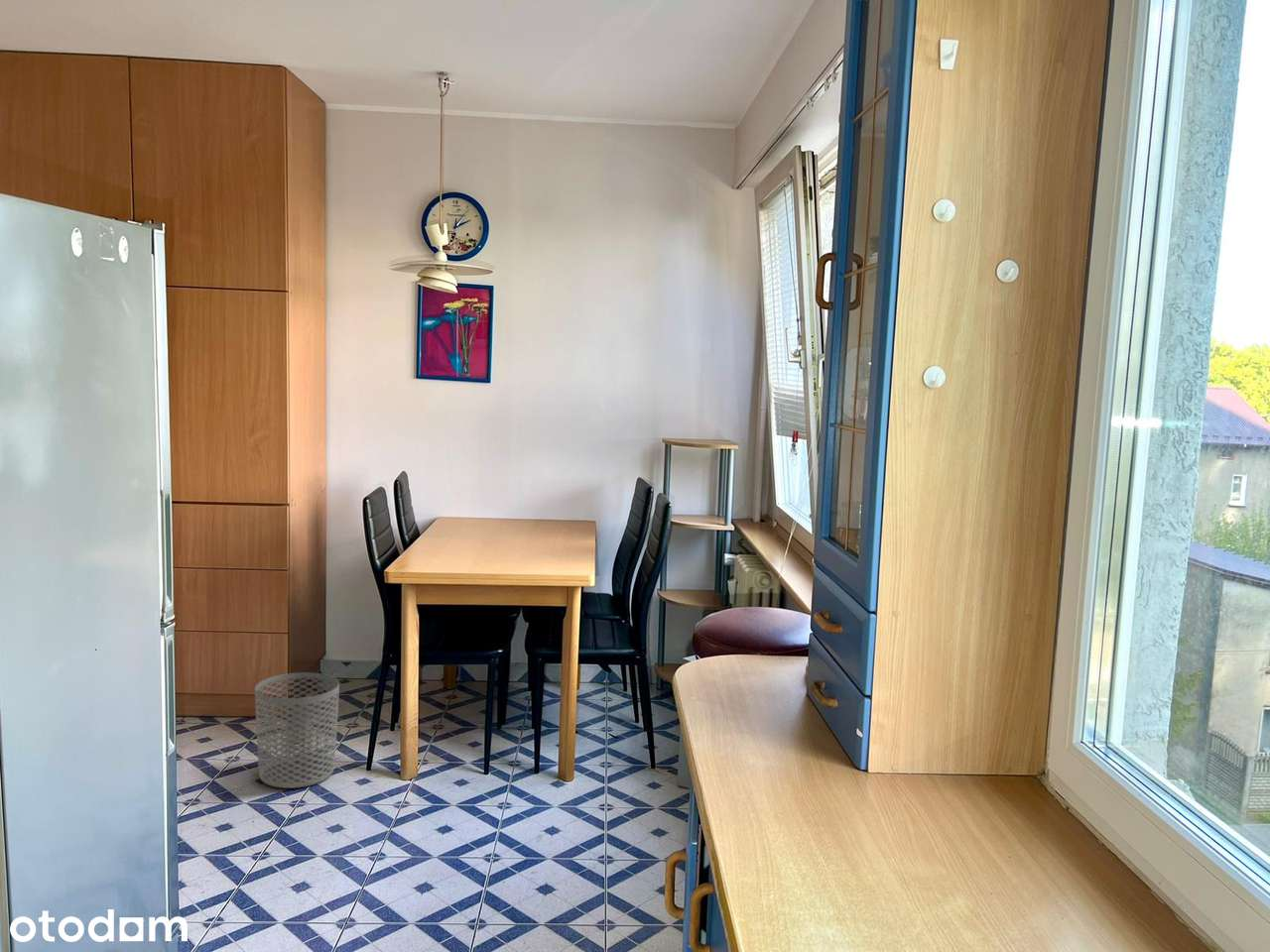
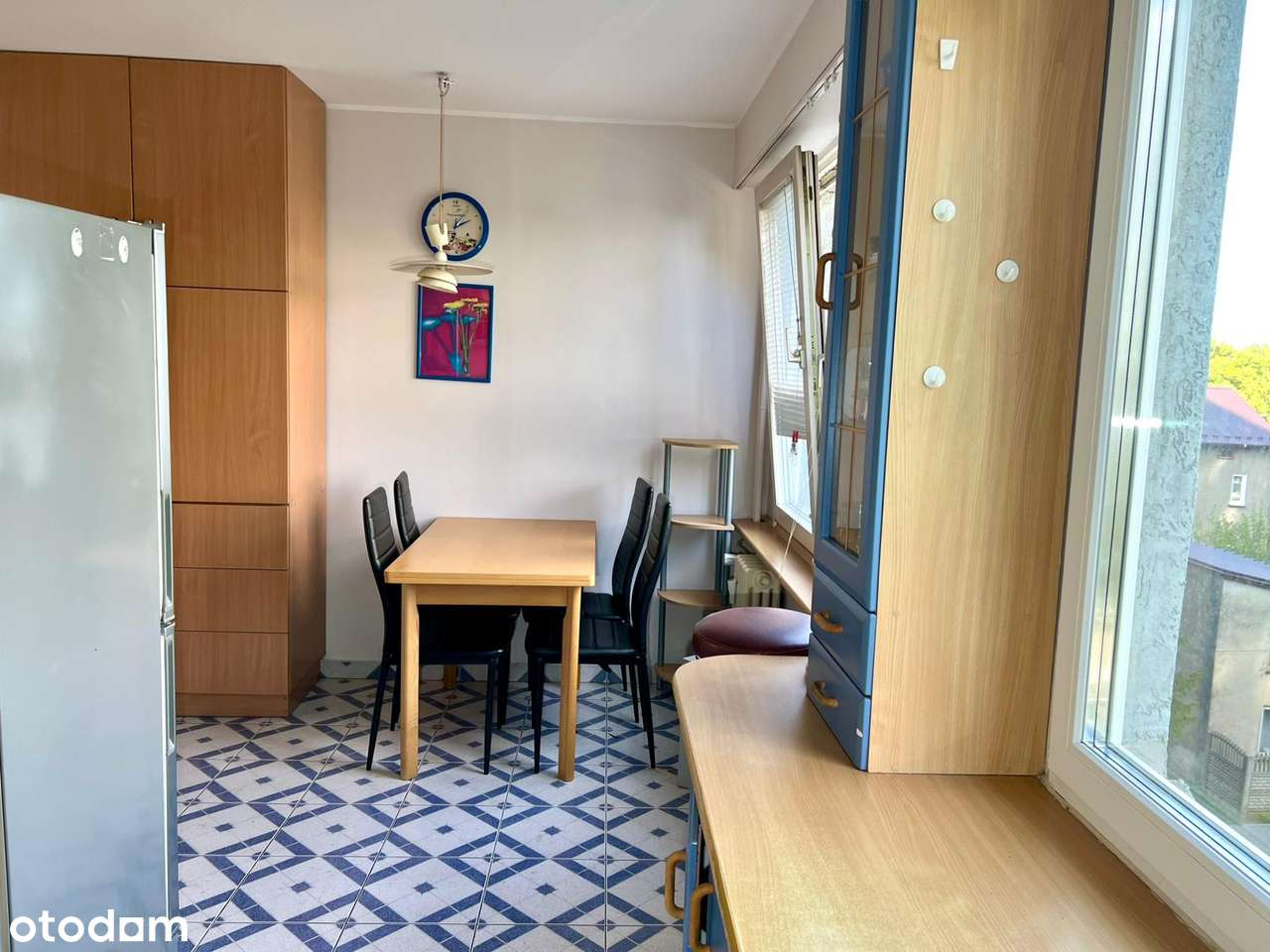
- waste bin [254,671,340,789]
